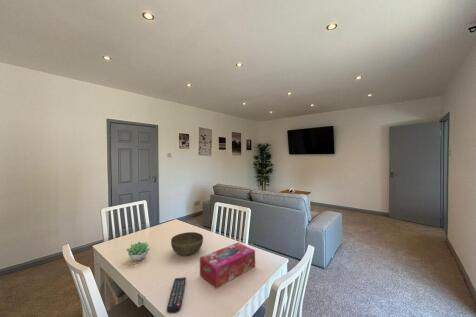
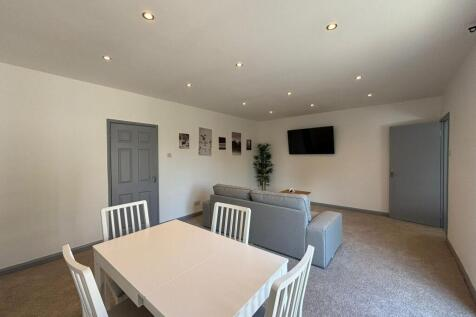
- succulent plant [125,241,151,262]
- bowl [170,231,204,257]
- tissue box [199,242,256,289]
- remote control [166,276,187,315]
